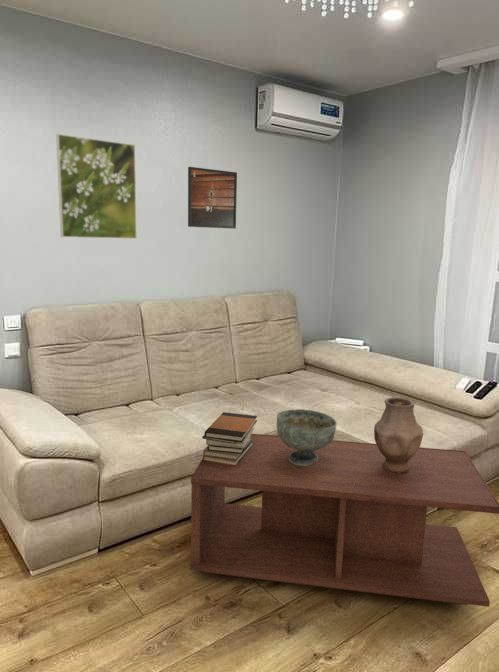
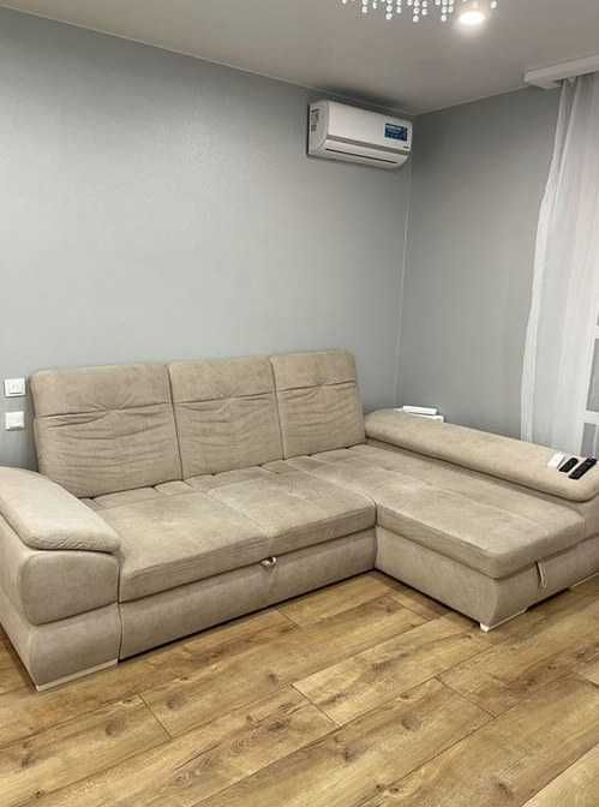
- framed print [55,133,138,240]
- decorative bowl [276,408,338,466]
- book stack [201,411,258,466]
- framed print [187,166,238,230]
- coffee table [190,433,499,608]
- vase [373,396,424,473]
